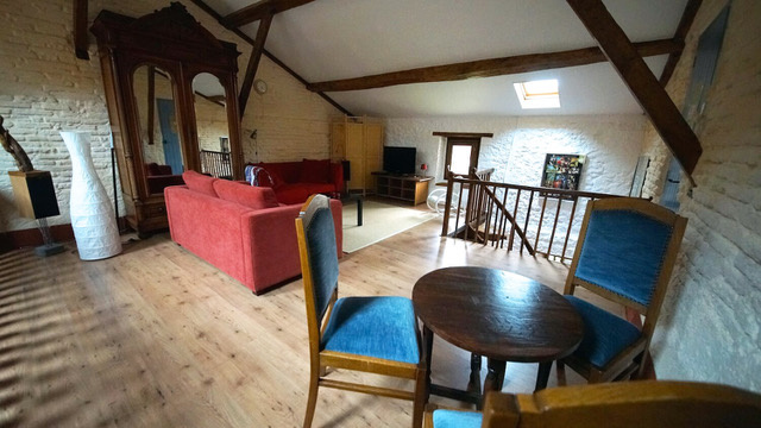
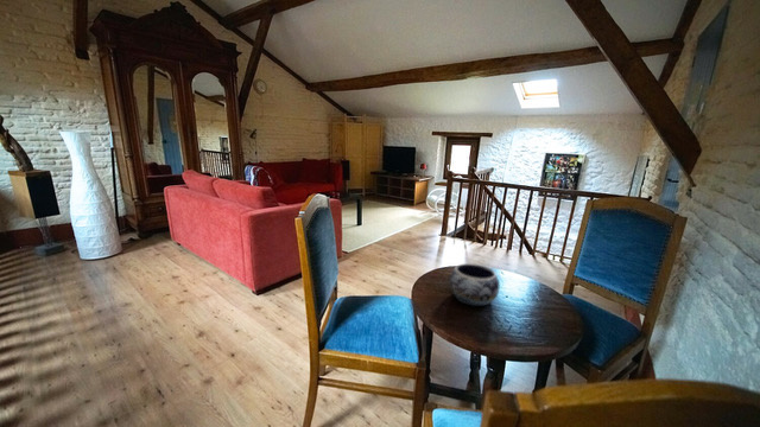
+ decorative bowl [448,262,500,307]
